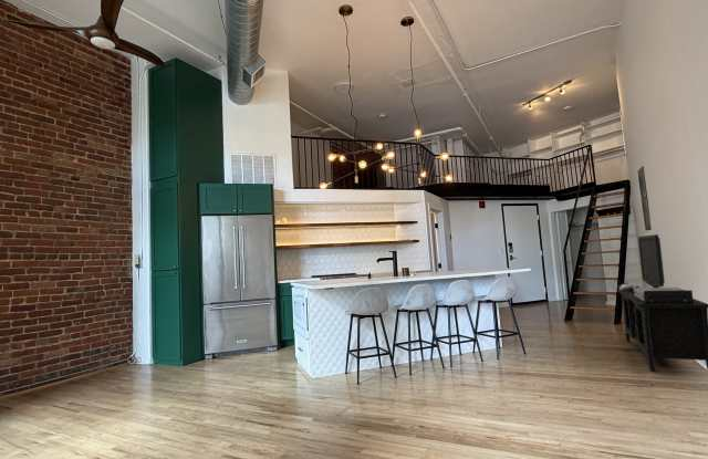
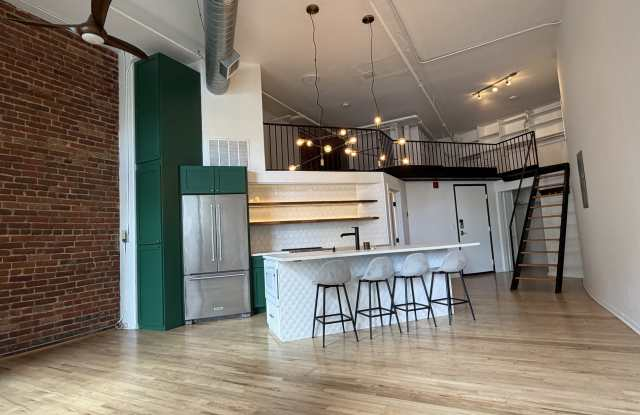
- media console [616,233,708,373]
